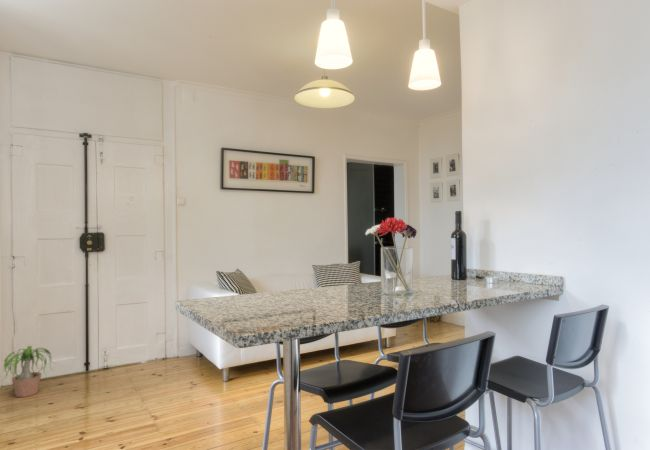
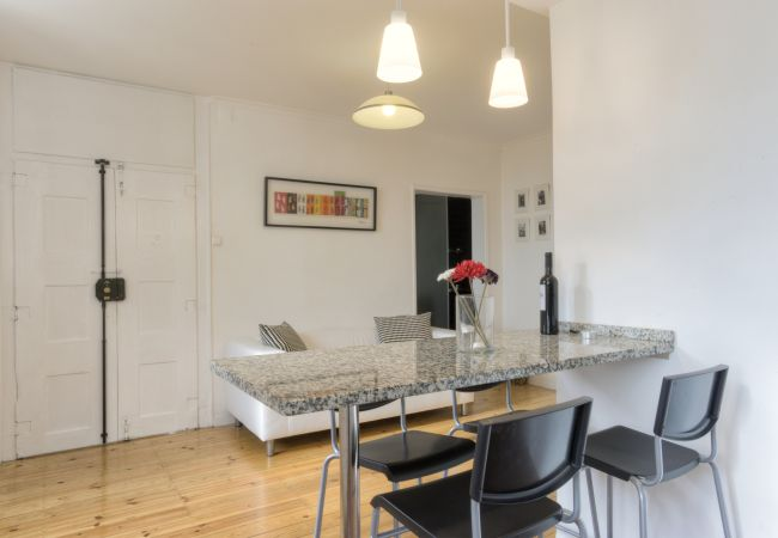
- potted plant [0,345,59,398]
